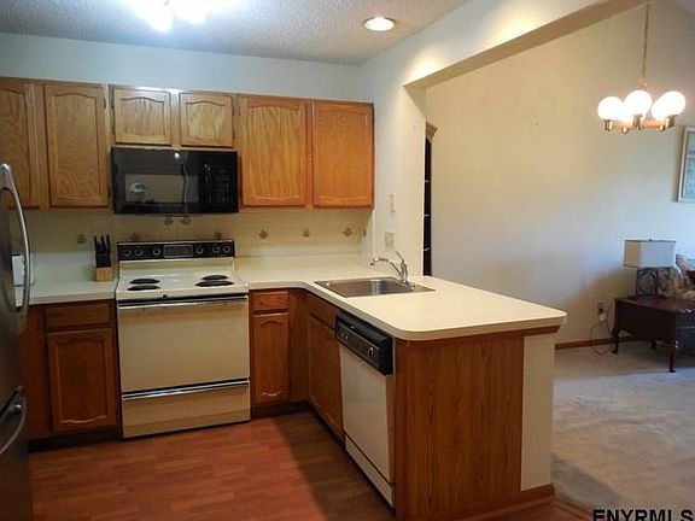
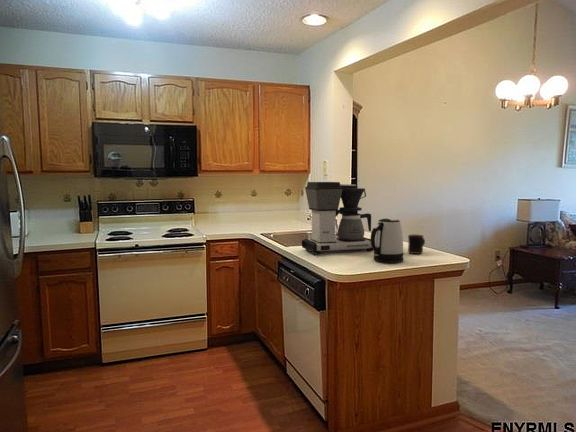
+ coffee maker [301,181,374,255]
+ mug [407,234,426,255]
+ kettle [370,217,404,264]
